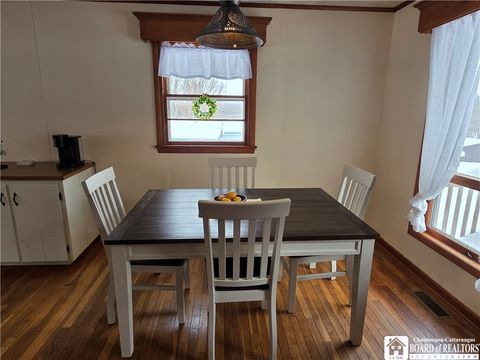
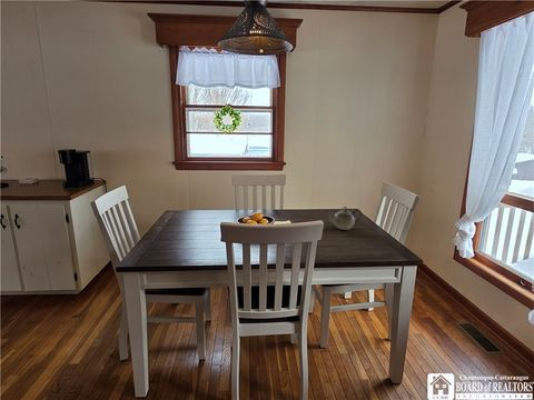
+ teapot [324,206,363,231]
